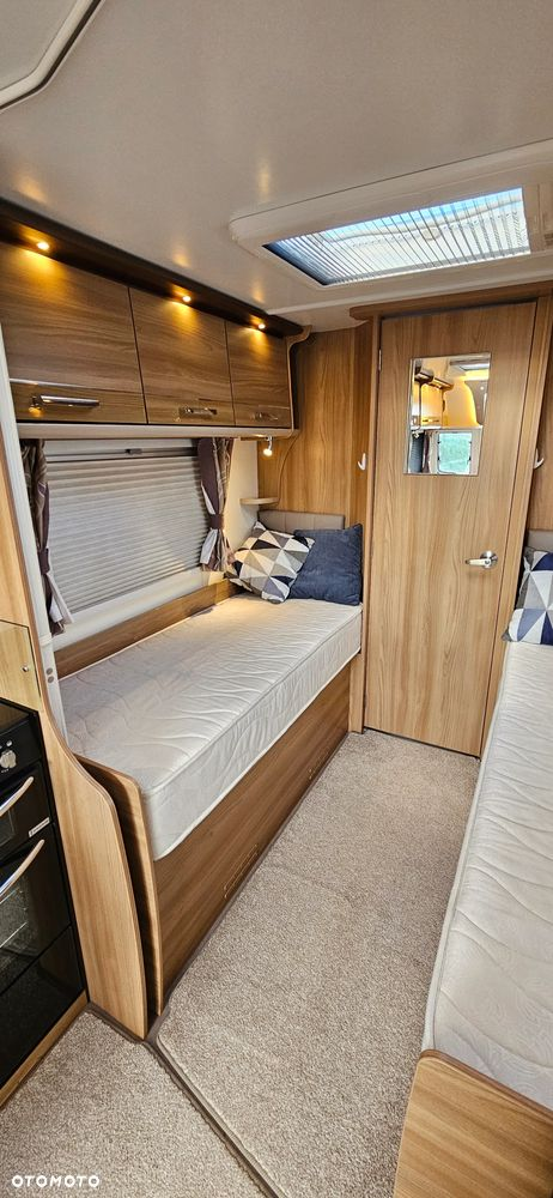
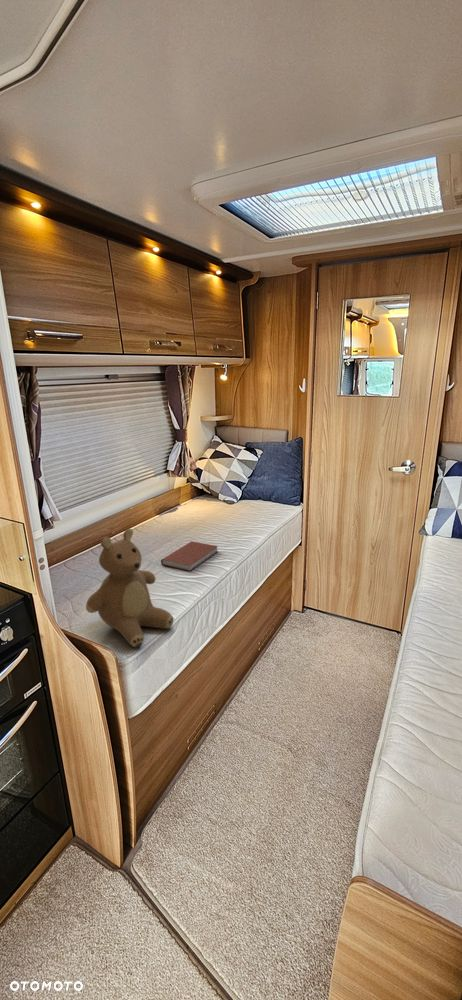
+ book [160,540,219,572]
+ teddy bear [85,528,175,648]
